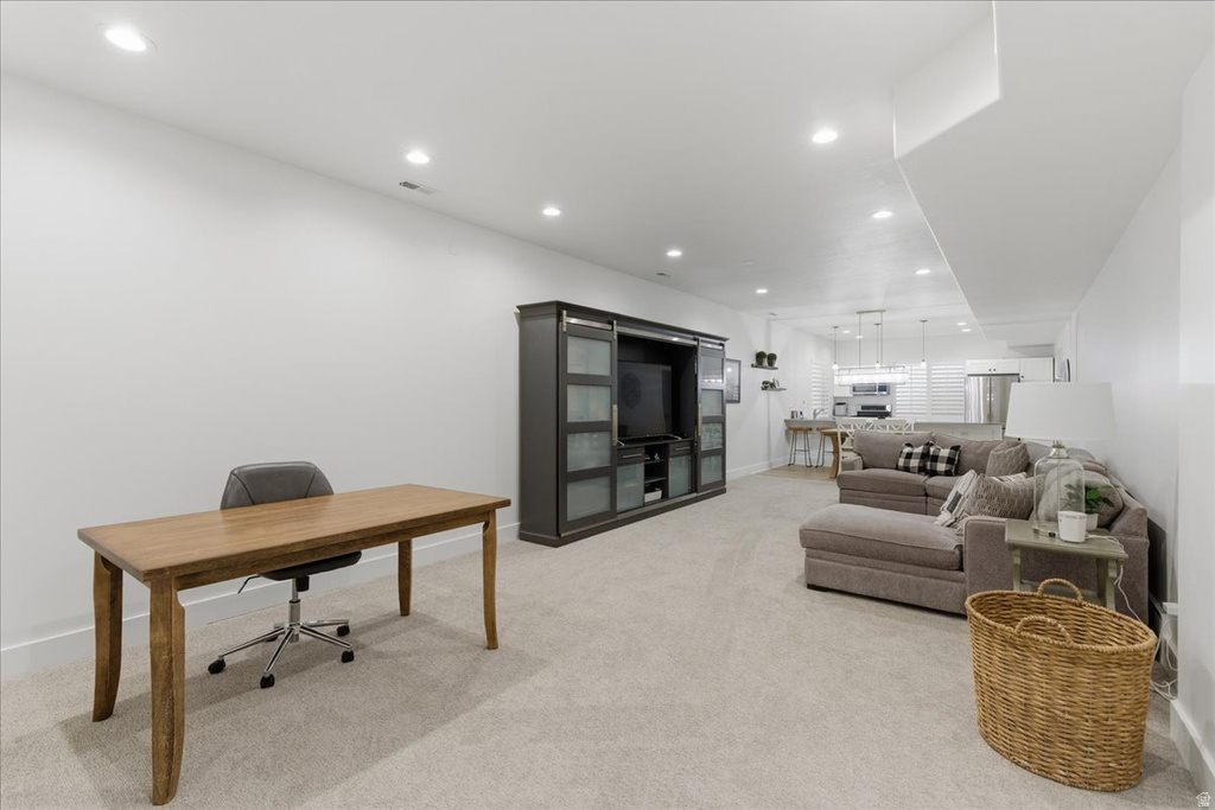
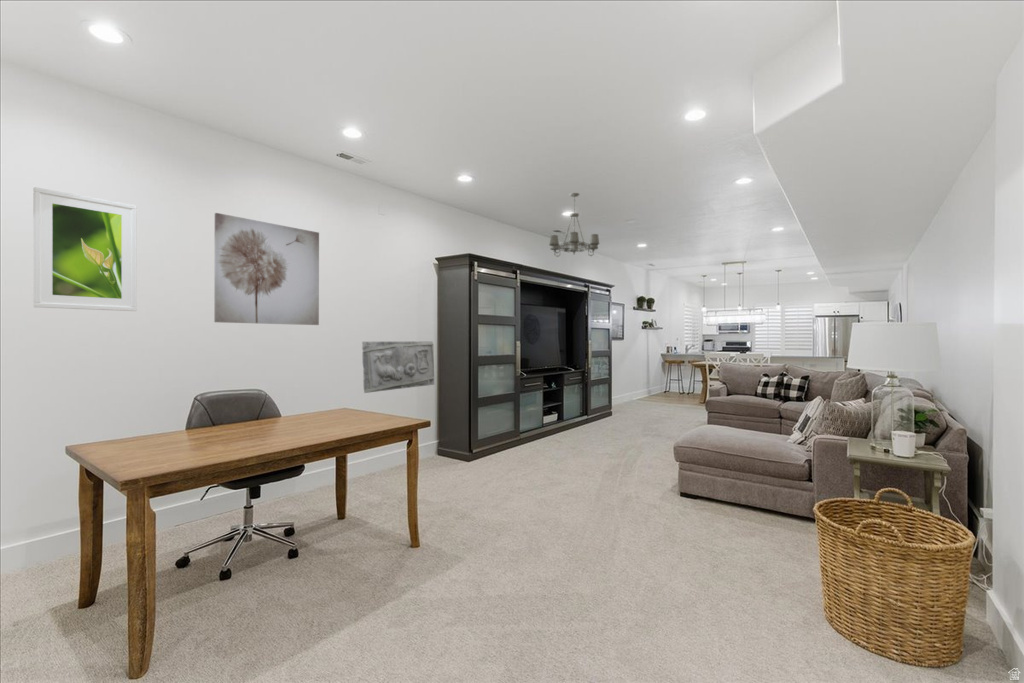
+ wall art [213,212,320,326]
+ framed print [33,186,138,312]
+ chandelier [548,192,600,258]
+ stone relief [361,341,436,394]
